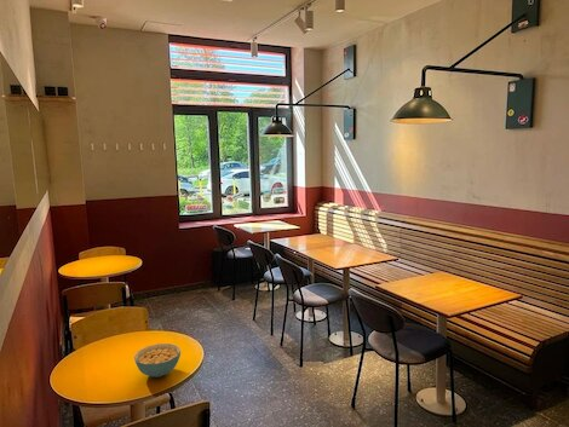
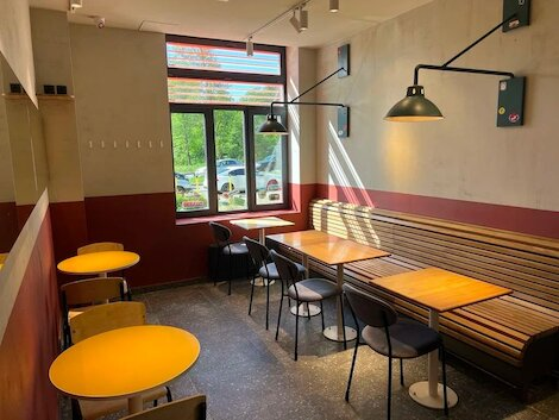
- cereal bowl [133,342,182,379]
